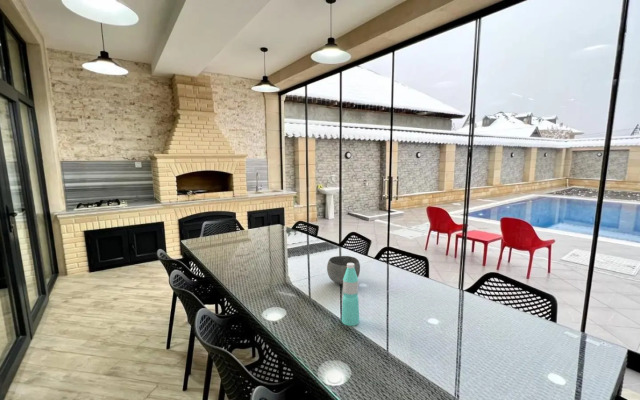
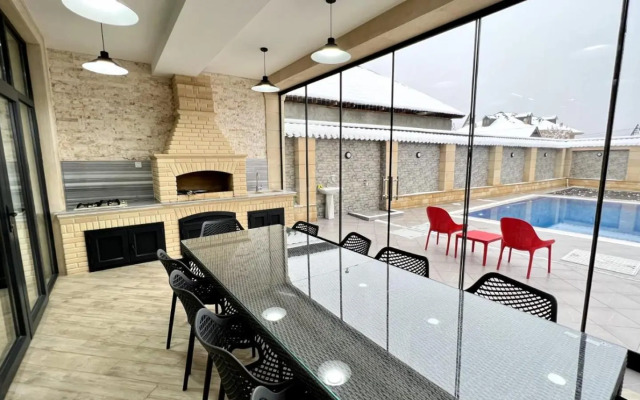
- water bottle [341,263,360,327]
- bowl [326,255,361,286]
